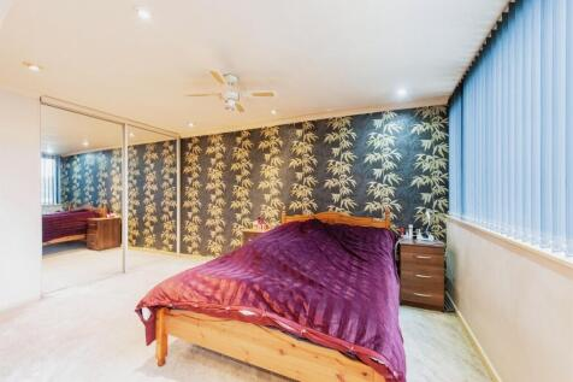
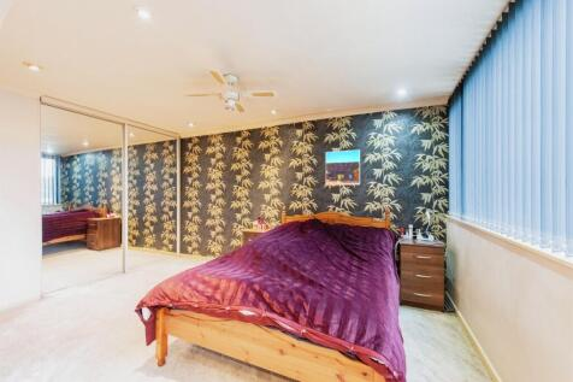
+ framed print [325,148,361,186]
